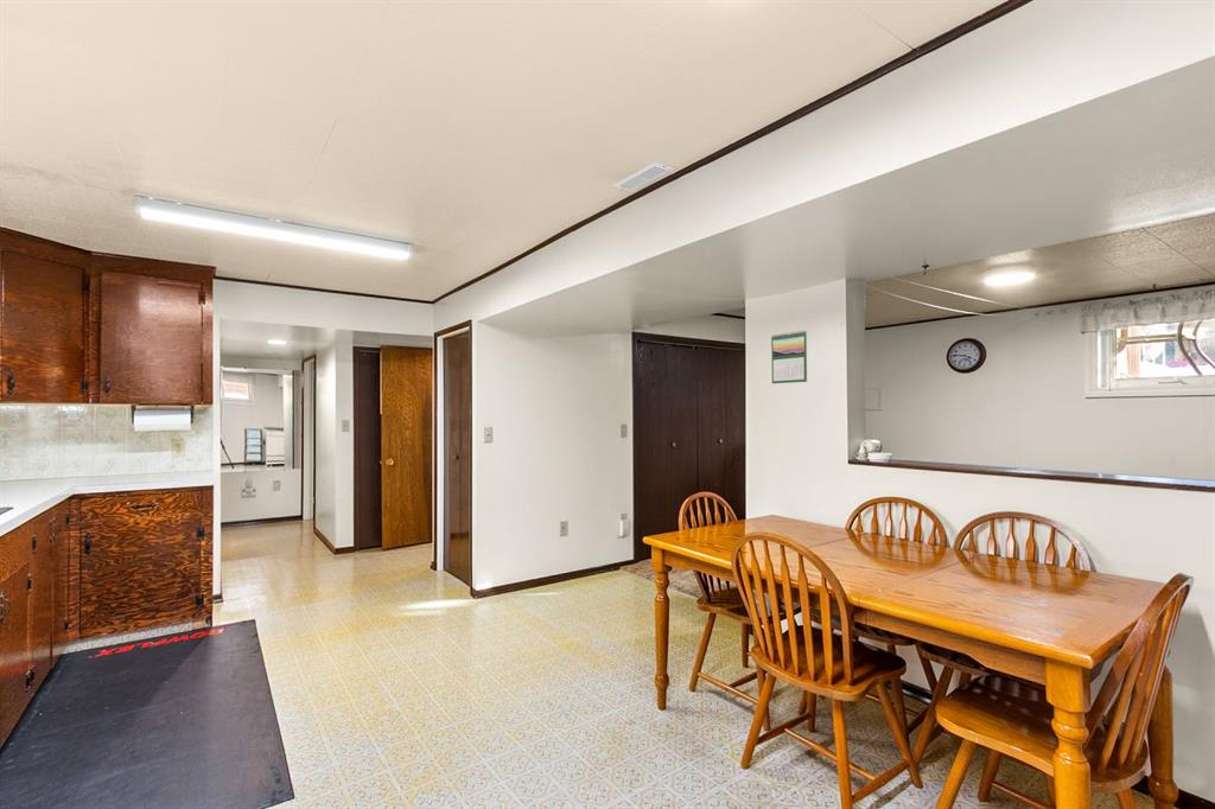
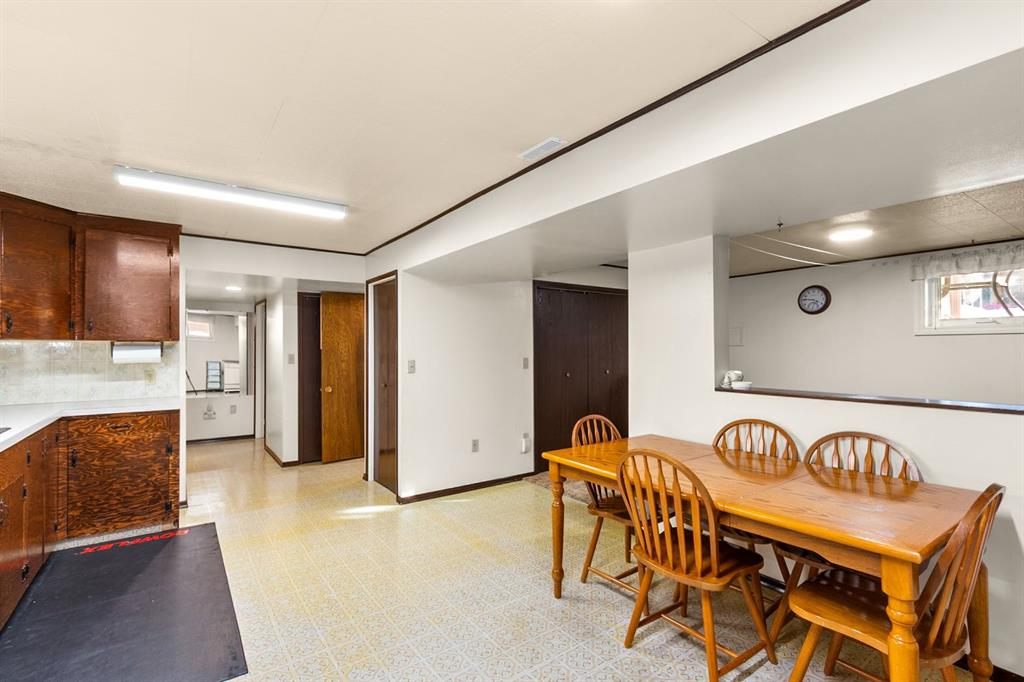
- calendar [770,330,808,384]
